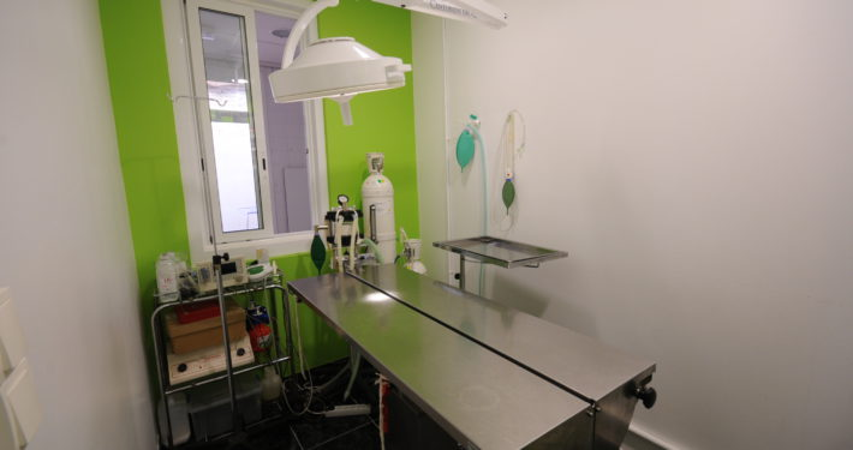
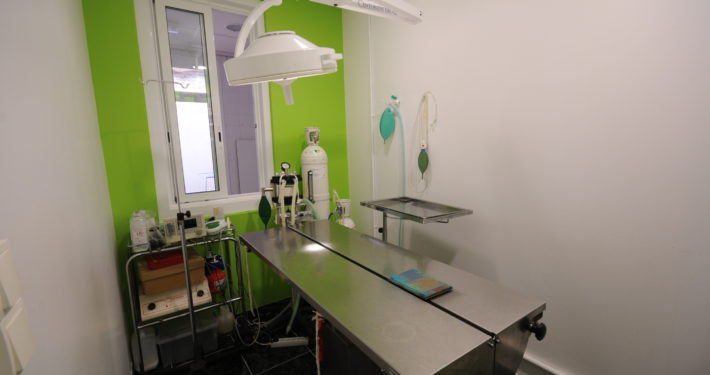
+ dish towel [387,268,454,300]
